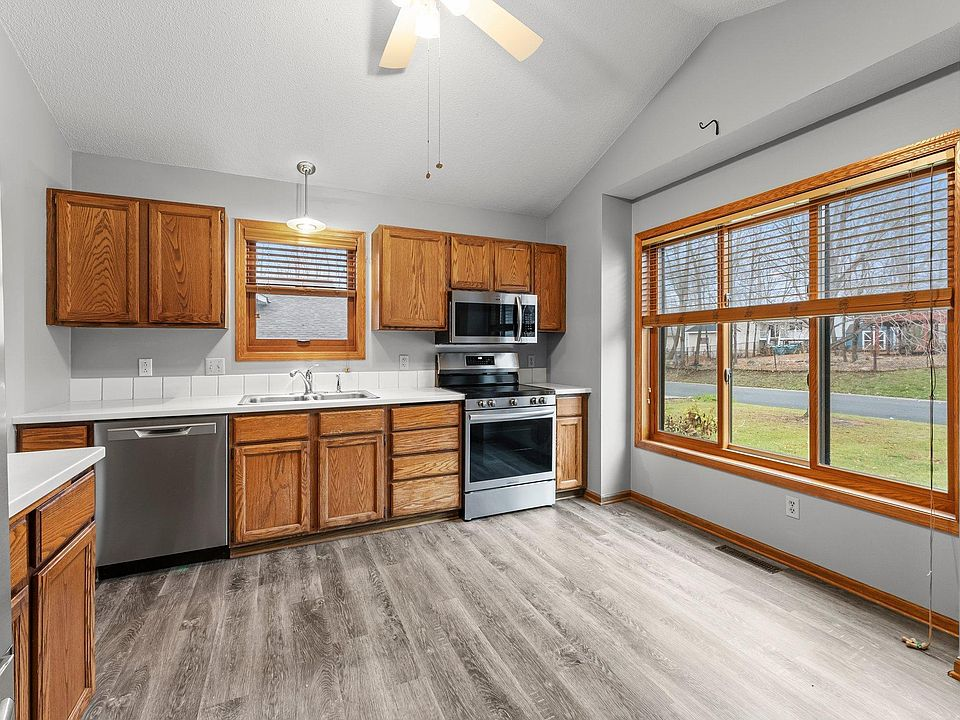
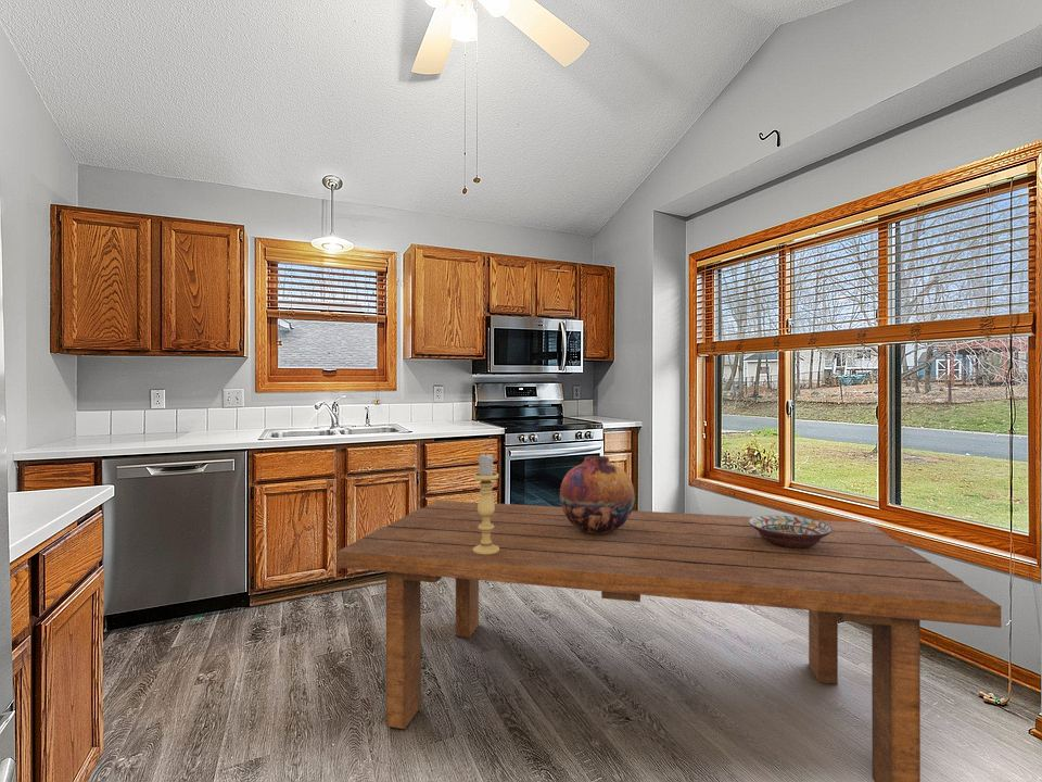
+ vase [559,455,636,534]
+ candle holder [472,452,499,555]
+ decorative bowl [748,515,833,548]
+ dining table [335,500,1002,782]
